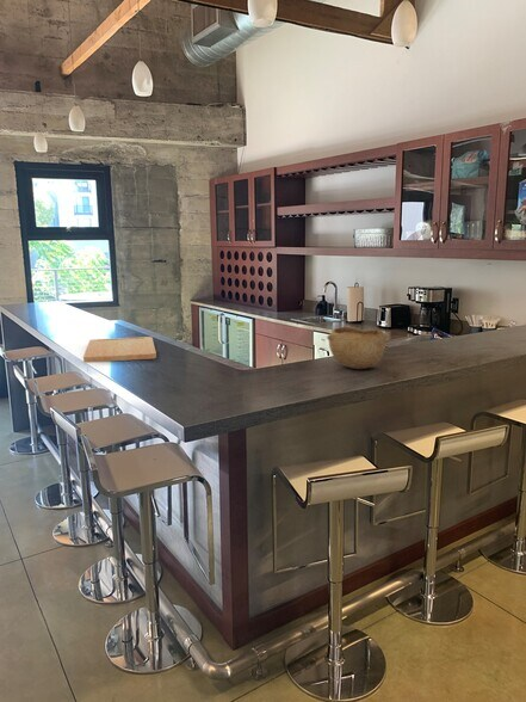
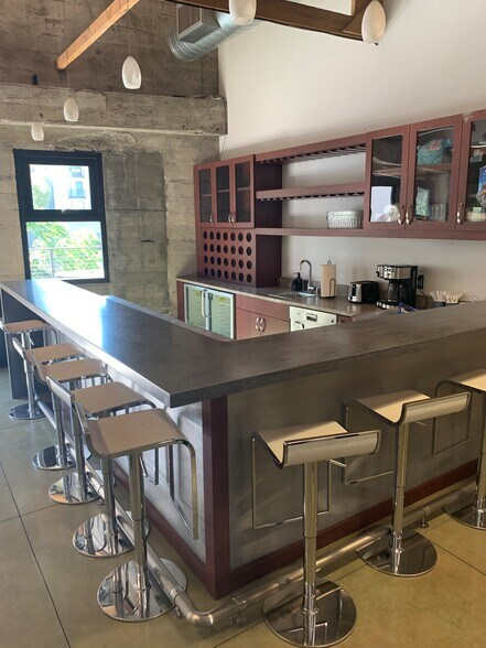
- cutting board [82,335,157,364]
- bowl [326,326,389,370]
